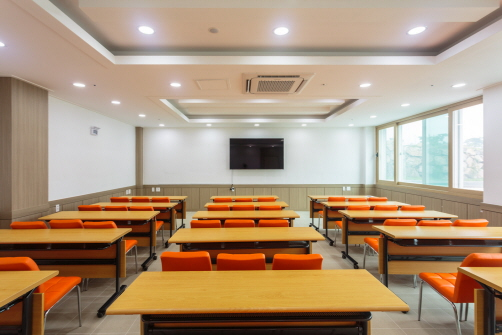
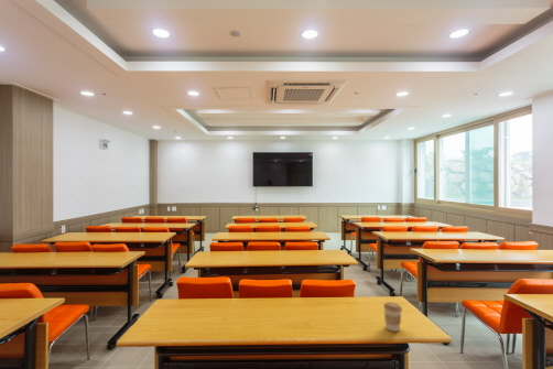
+ coffee cup [382,301,403,333]
